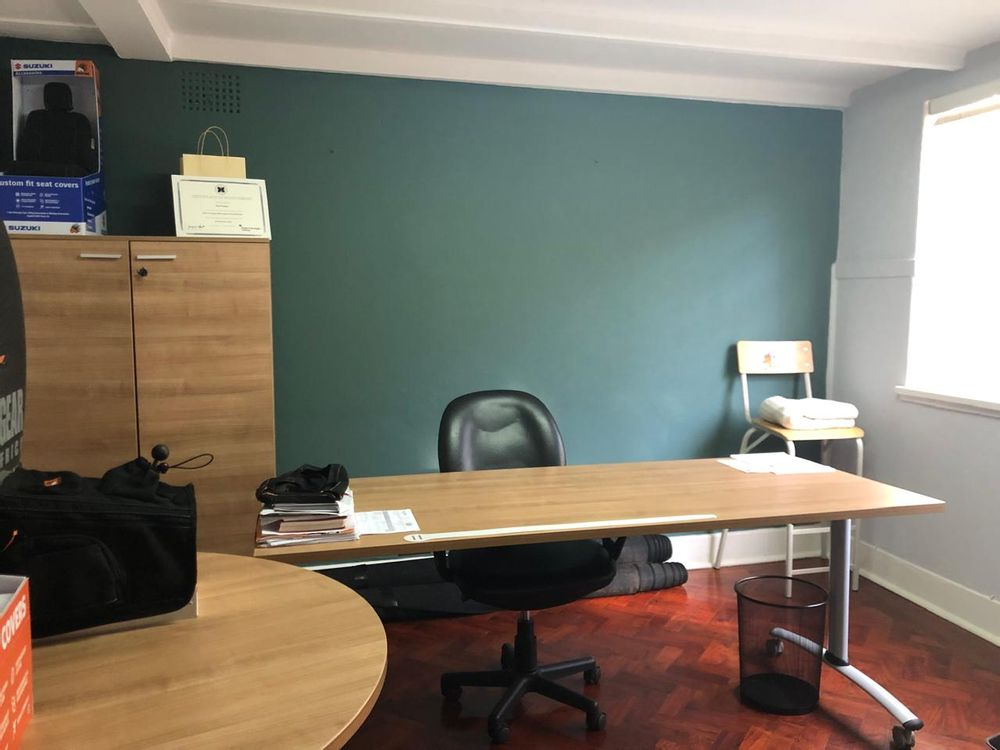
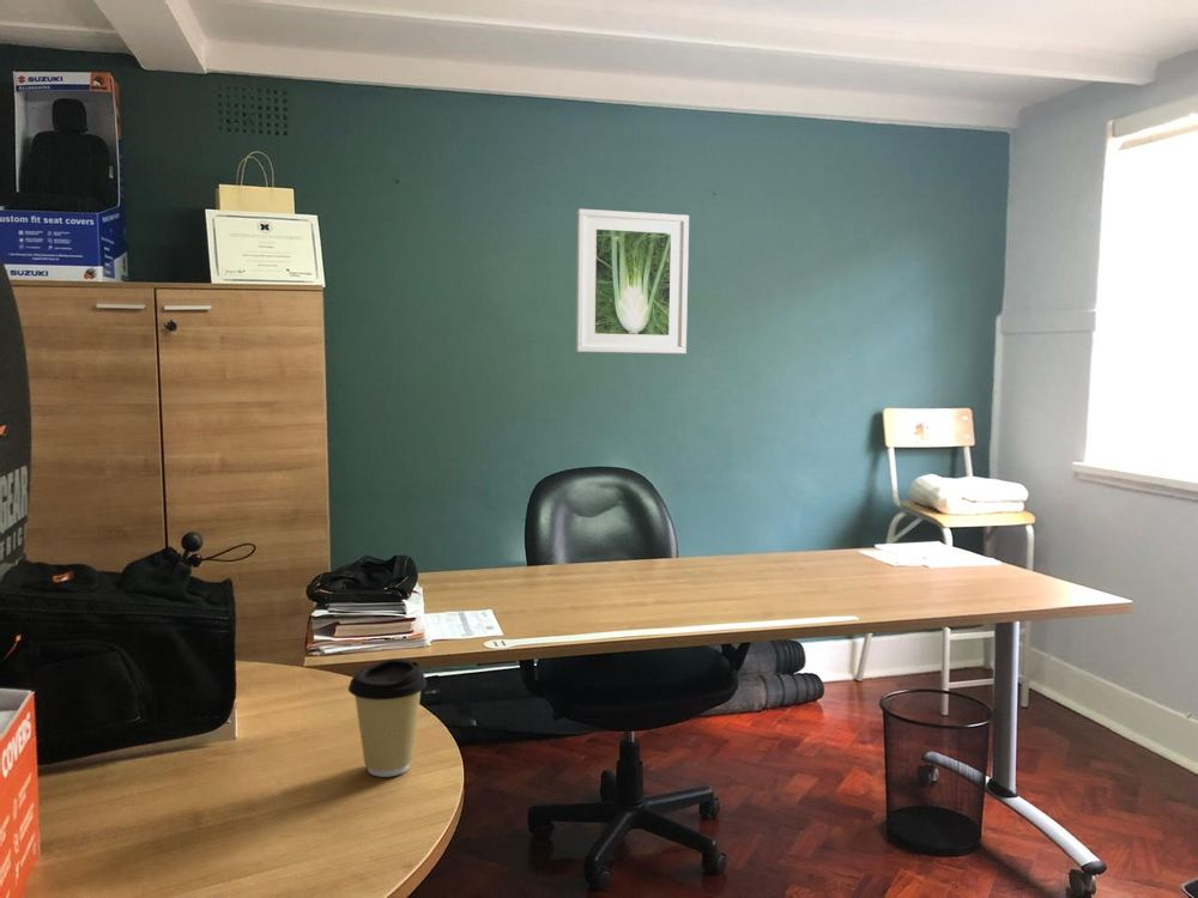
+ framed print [575,208,690,356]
+ coffee cup [347,657,428,778]
